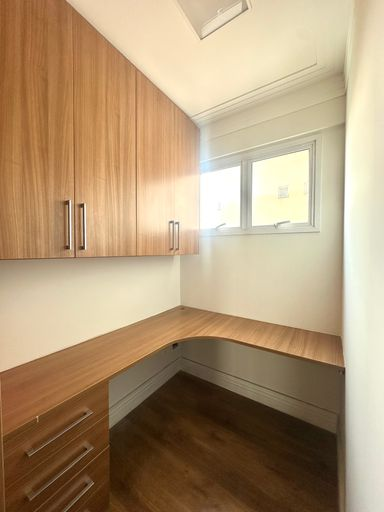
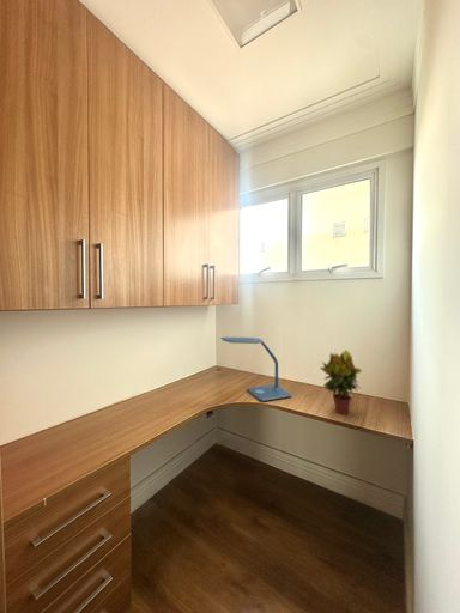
+ desk lamp [219,336,292,402]
+ potted plant [319,348,363,415]
